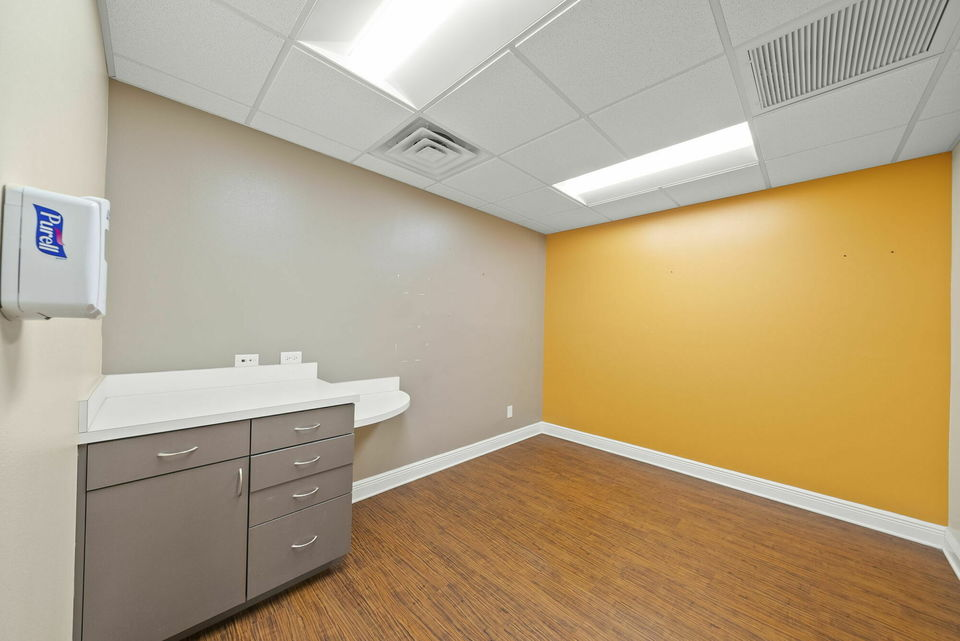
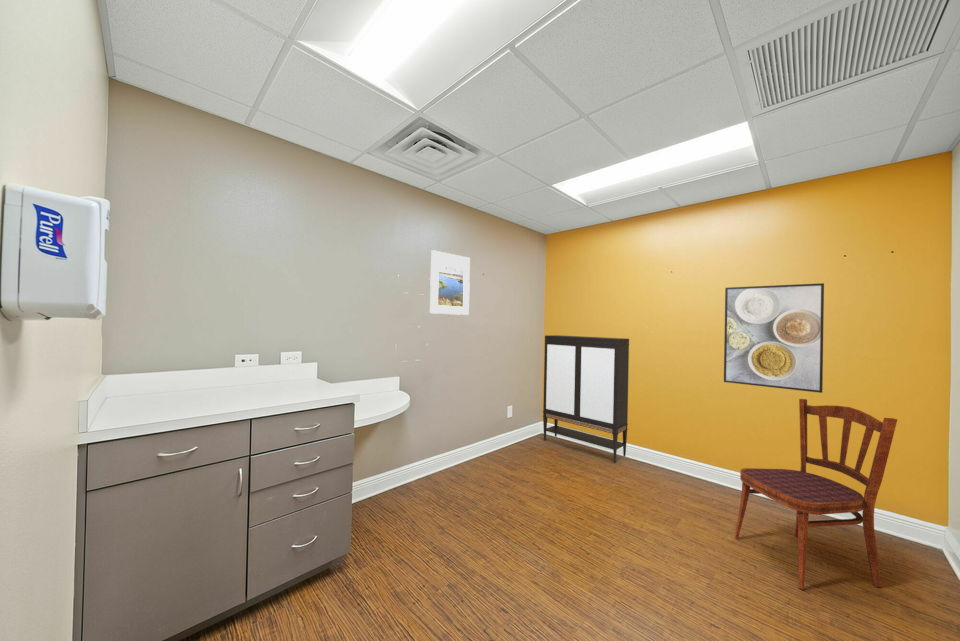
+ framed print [429,249,471,316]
+ dining chair [734,398,898,591]
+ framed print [723,282,825,394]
+ storage cabinet [542,334,630,463]
